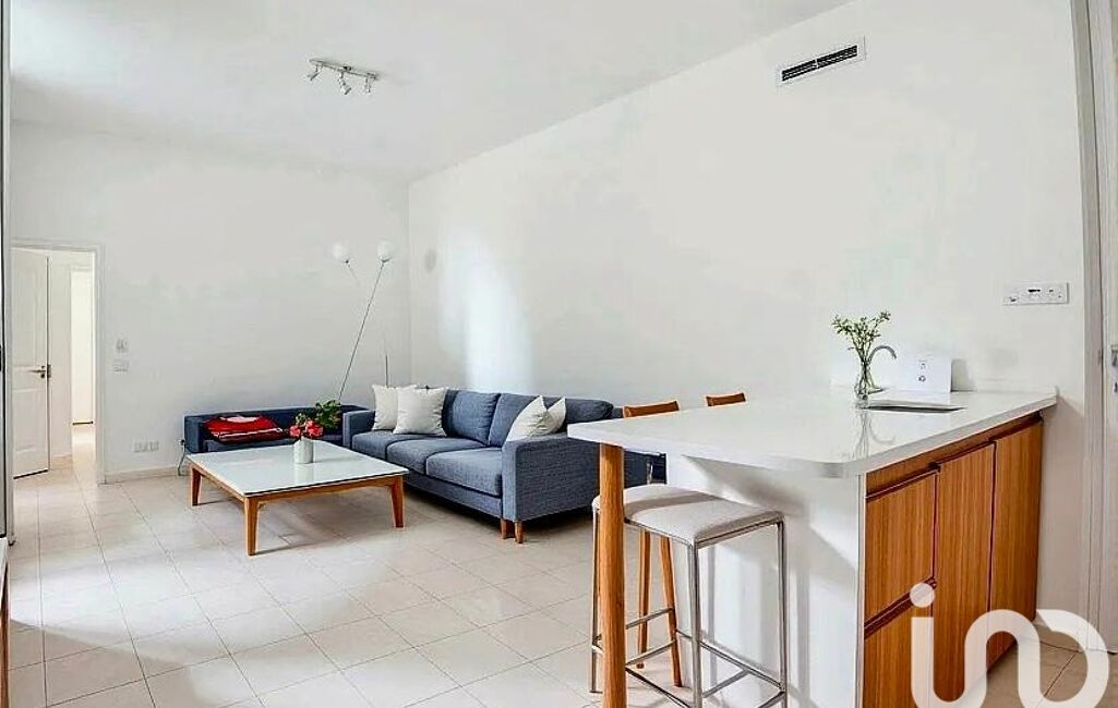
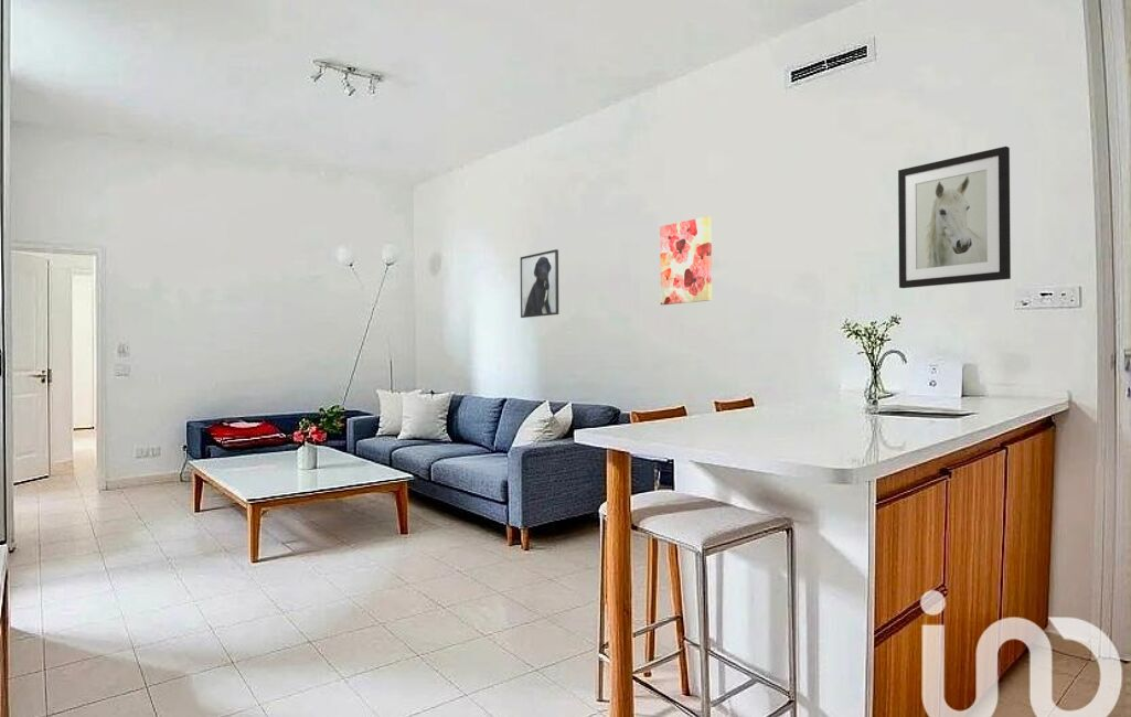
+ wall art [897,146,1012,289]
+ wall art [659,215,713,306]
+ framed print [520,248,559,319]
